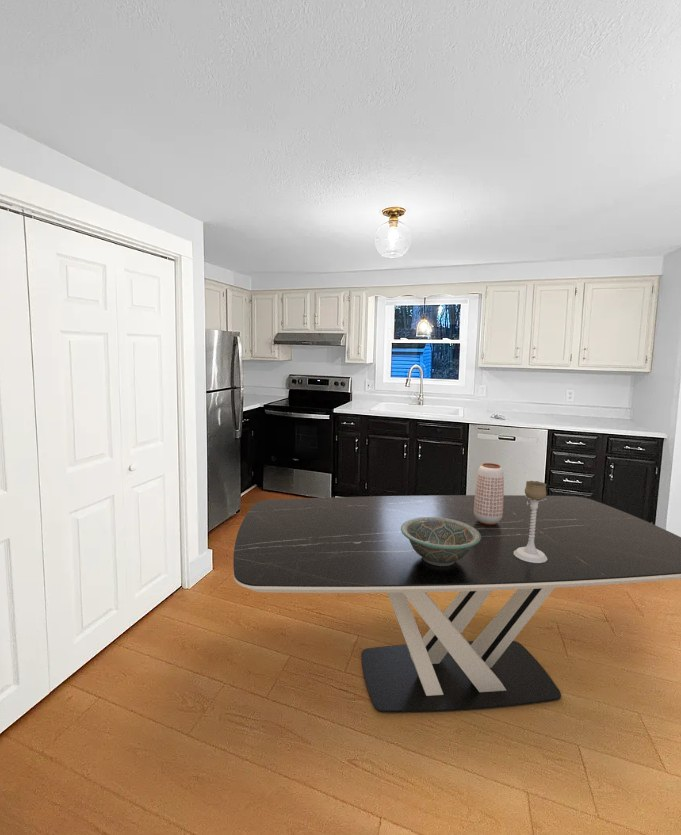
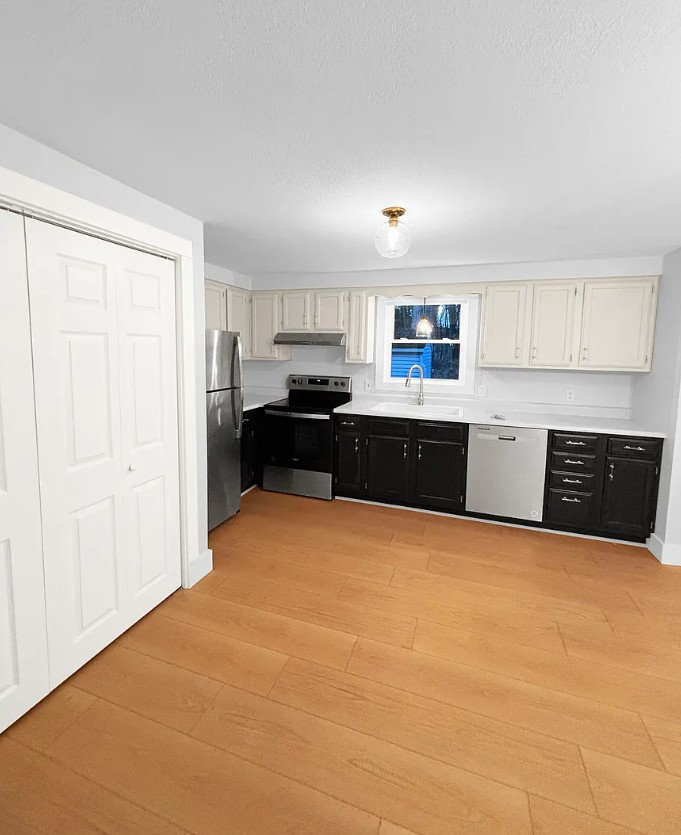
- planter [474,462,505,525]
- decorative bowl [401,517,481,566]
- candle holder [514,480,547,563]
- dining table [232,494,681,713]
